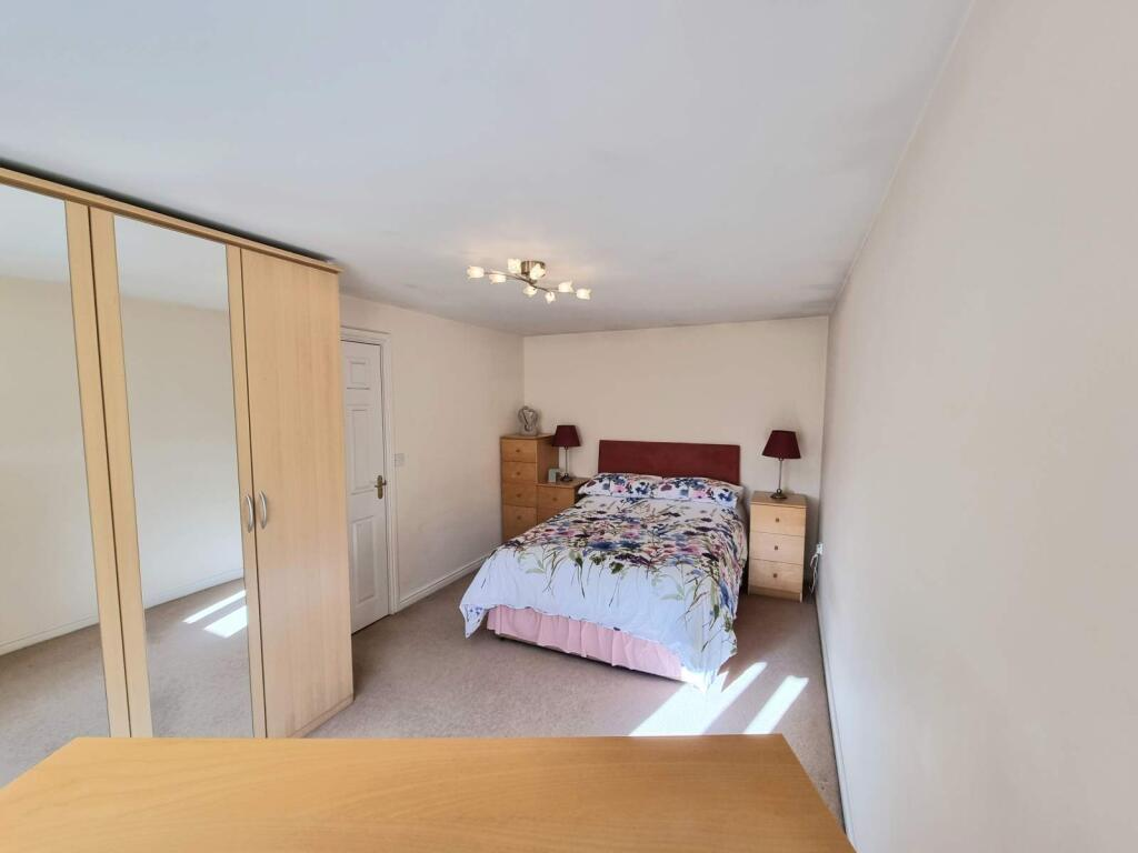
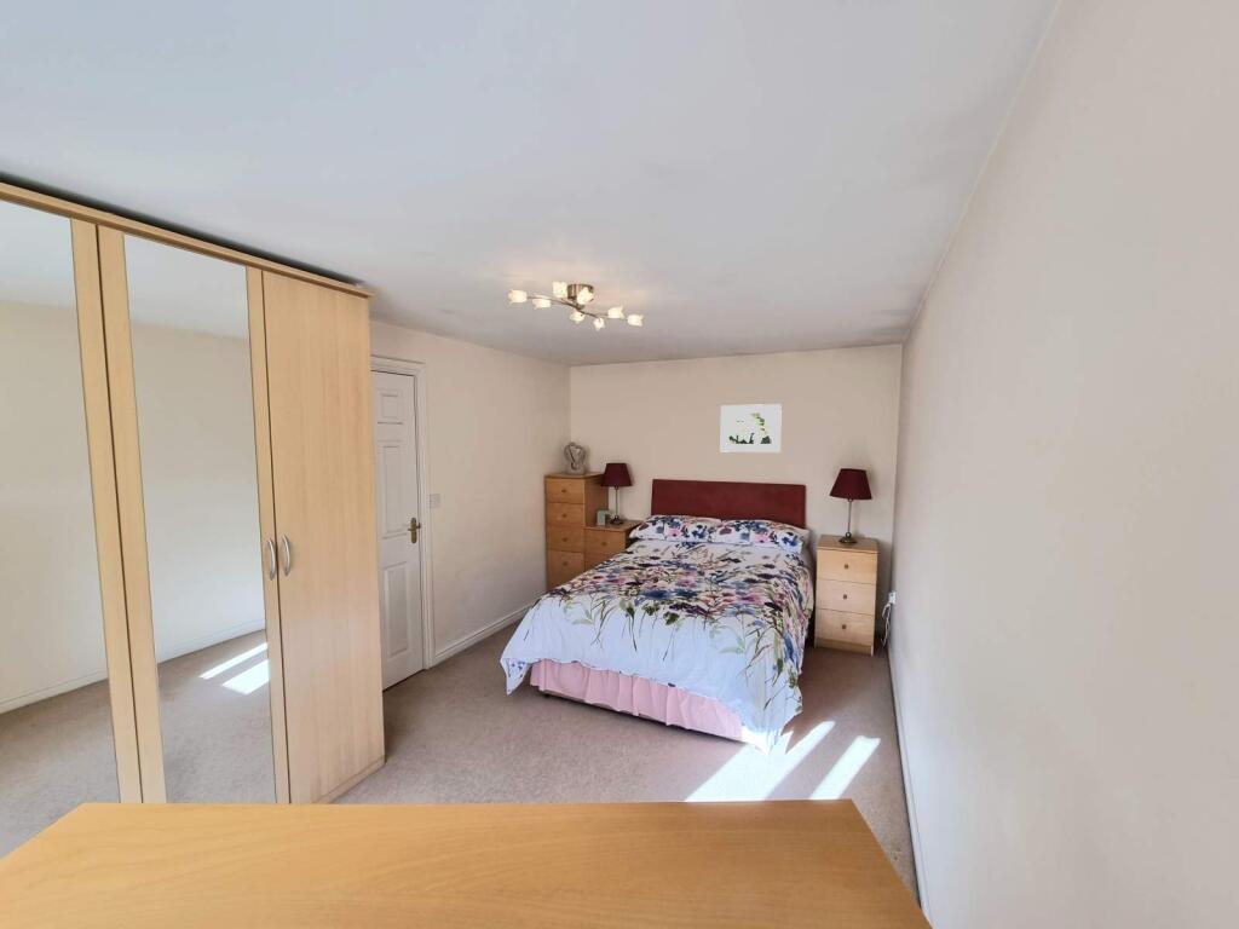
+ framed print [720,403,783,454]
